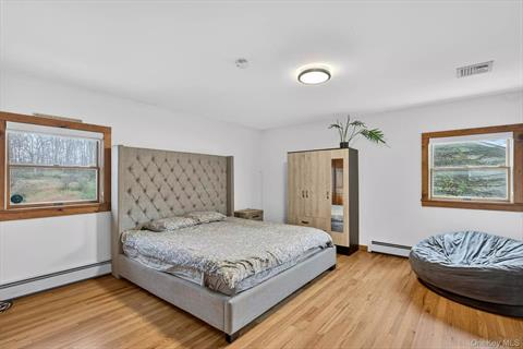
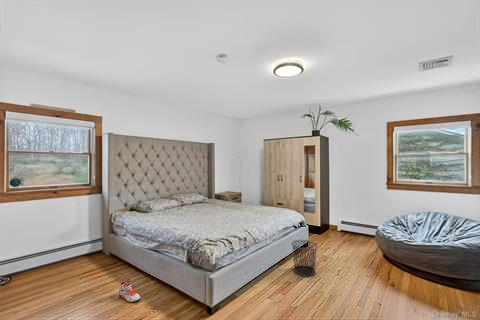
+ waste bin [290,239,319,277]
+ sneaker [118,280,142,304]
